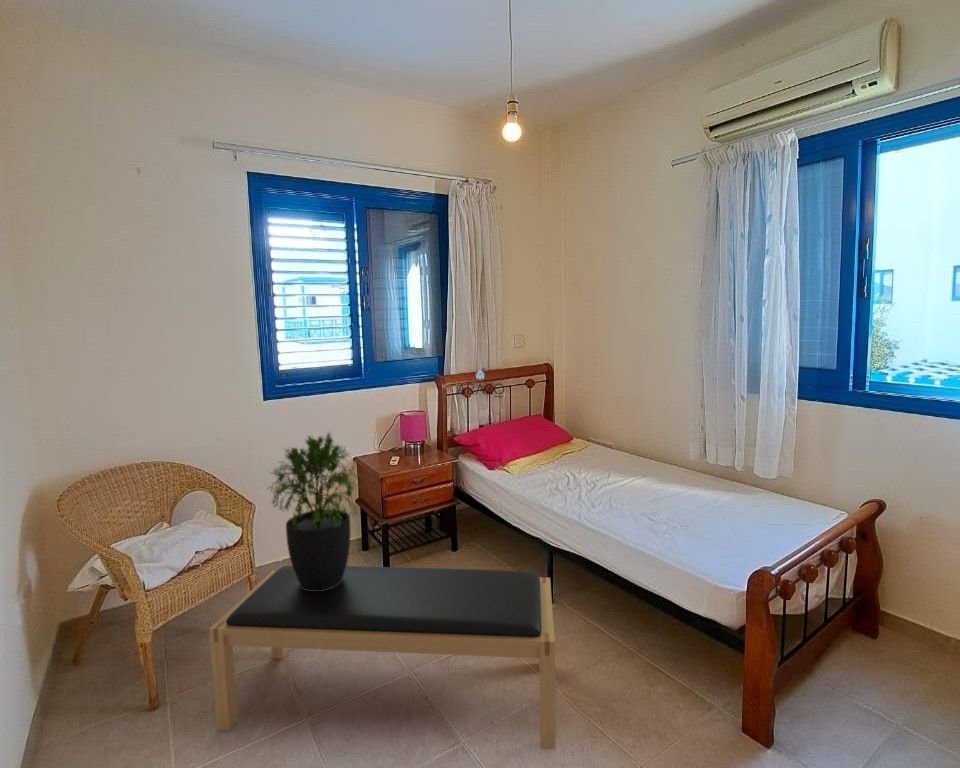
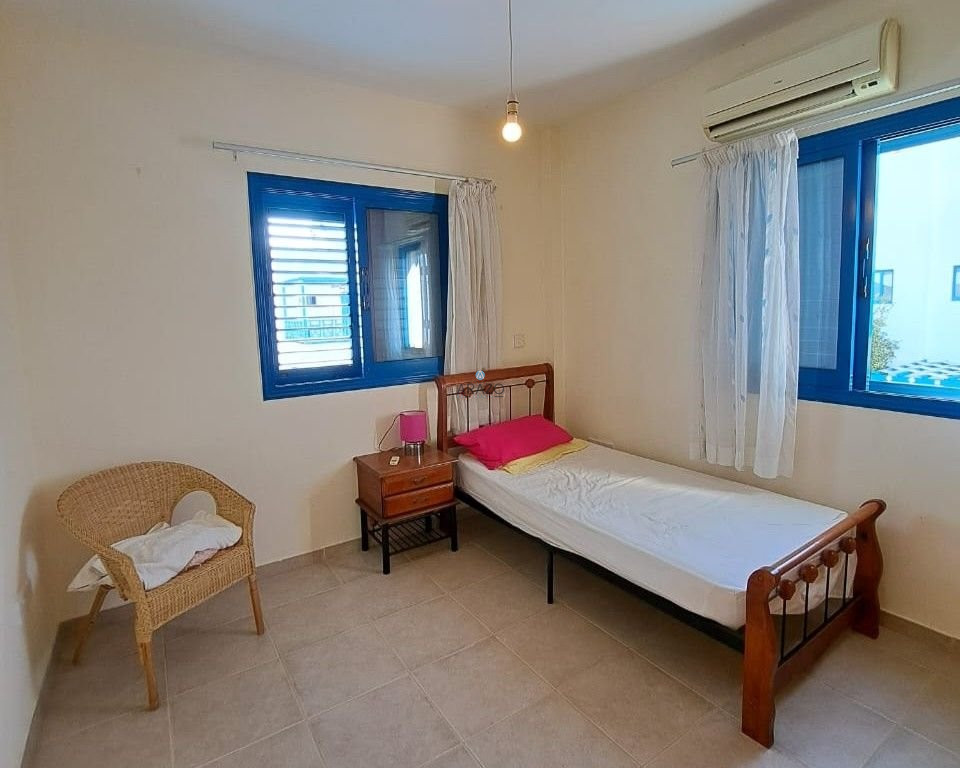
- bench [208,565,557,751]
- potted plant [266,431,364,591]
